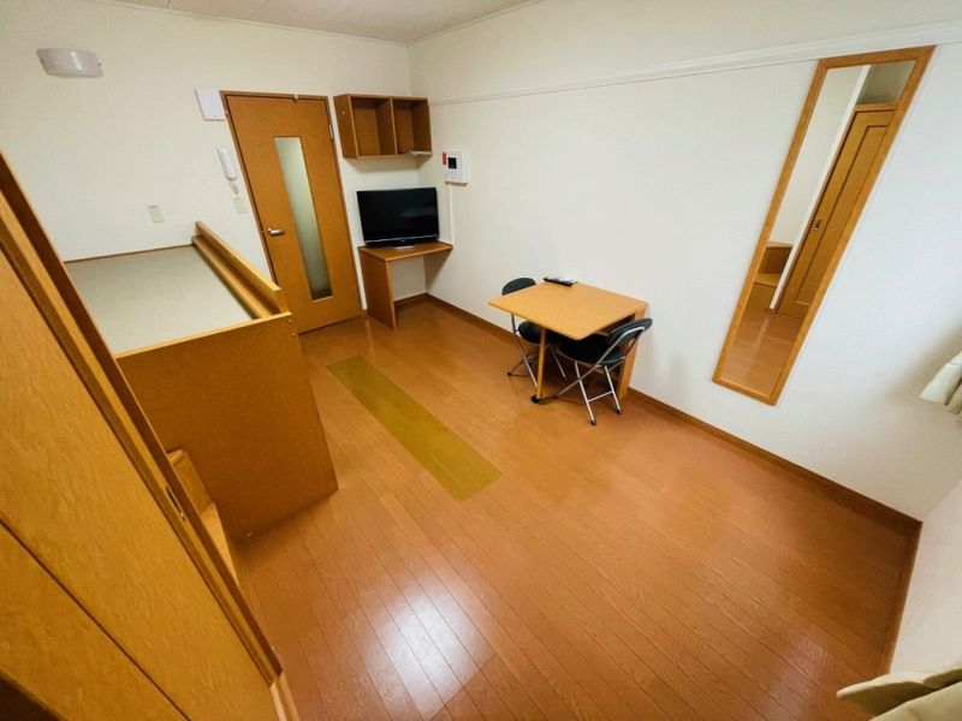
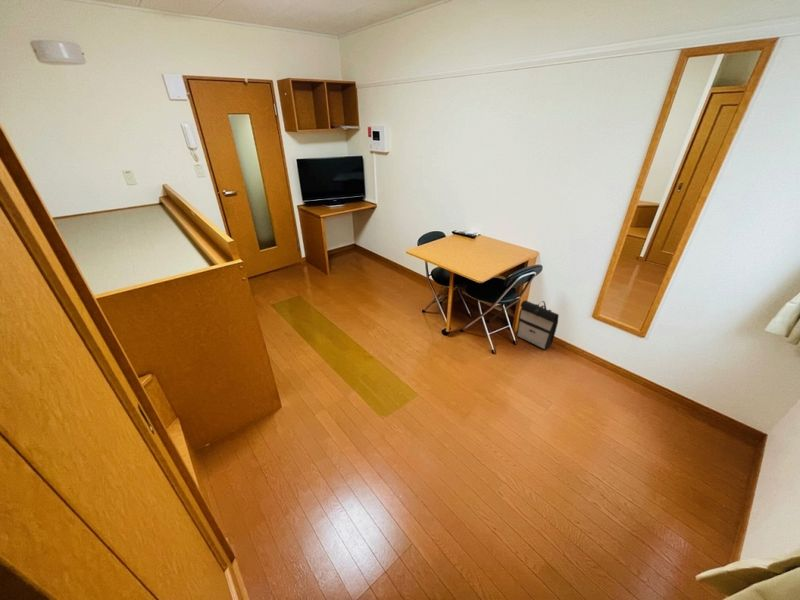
+ backpack [516,299,560,351]
